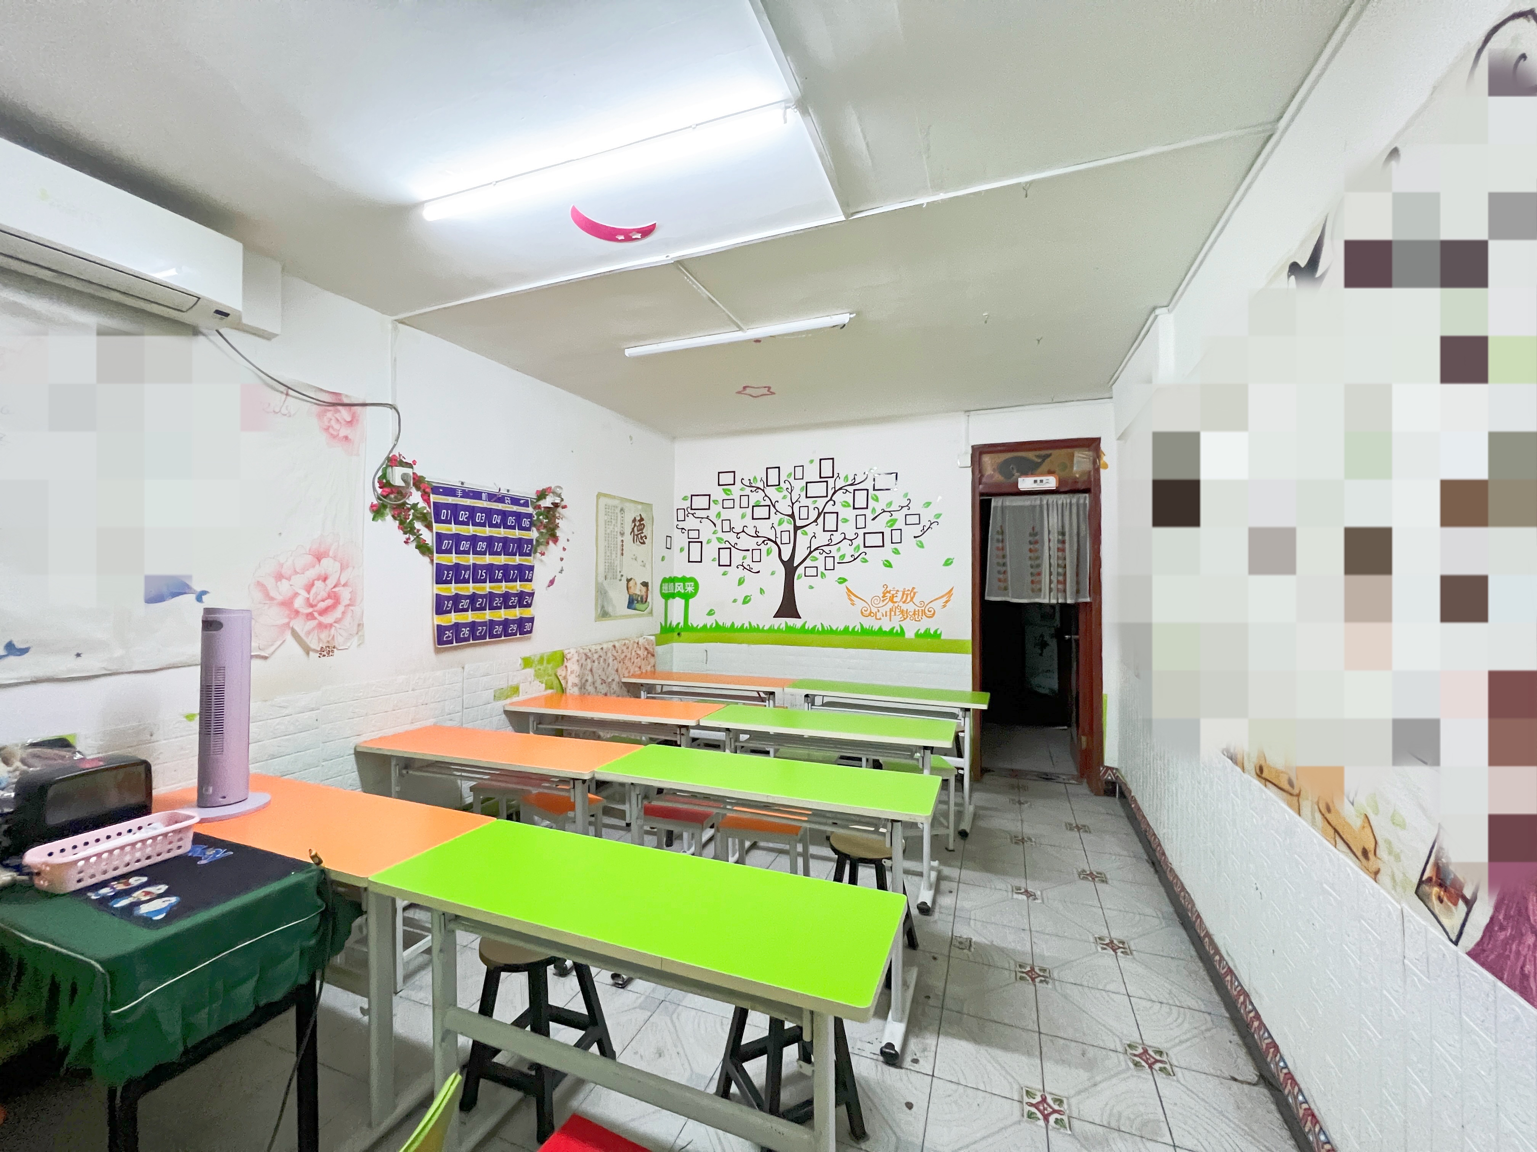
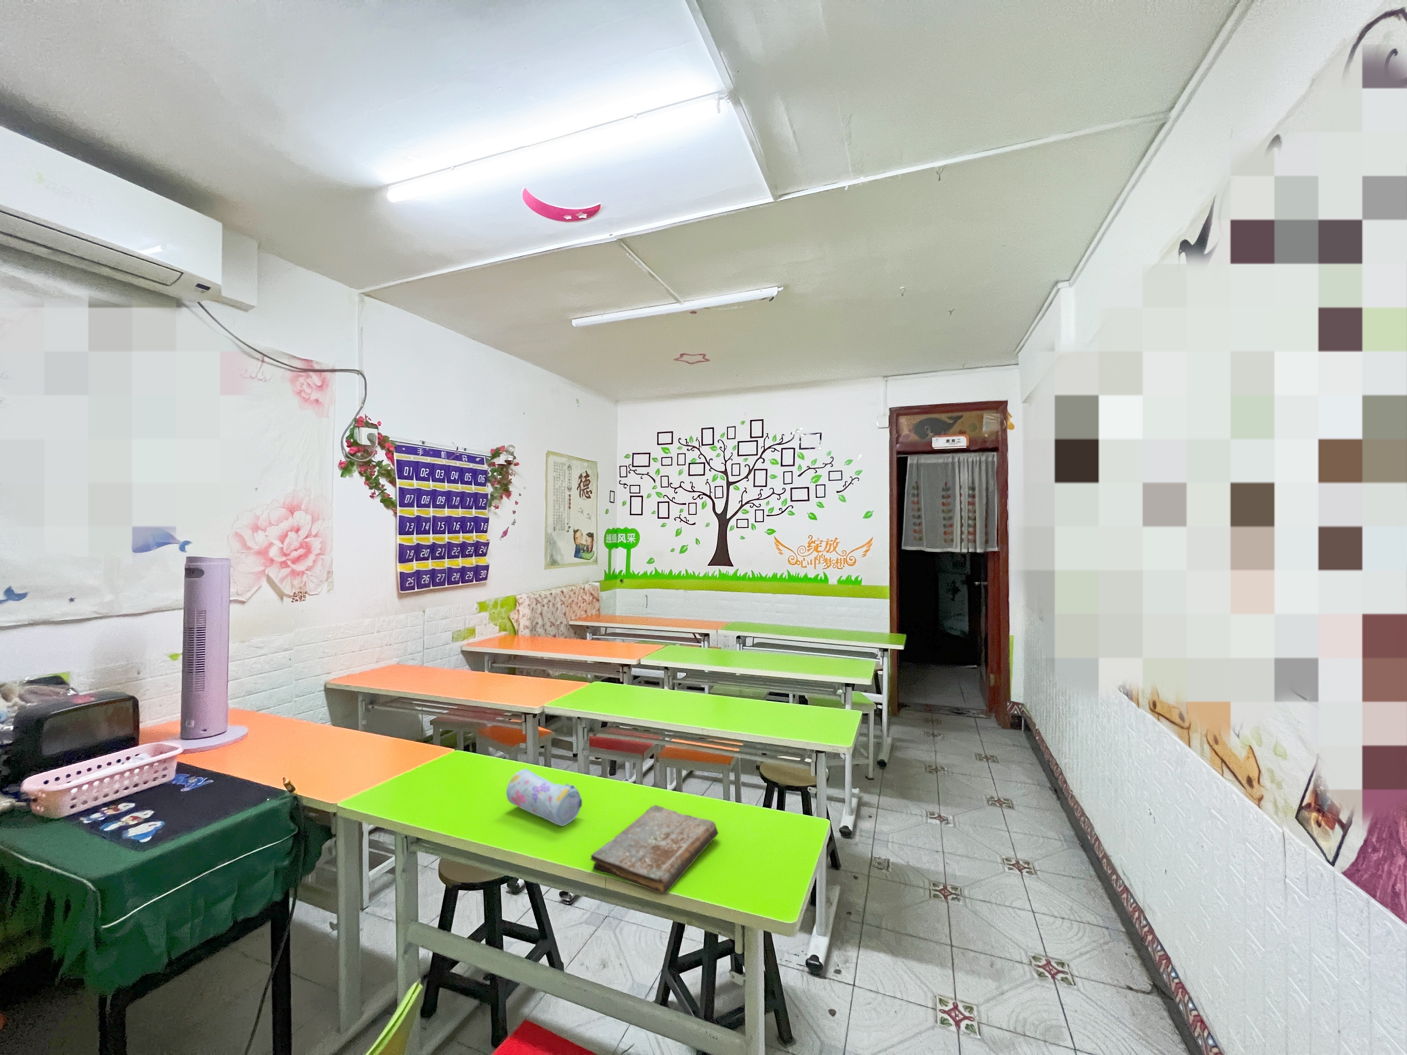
+ pencil case [506,768,583,827]
+ book [589,805,719,894]
